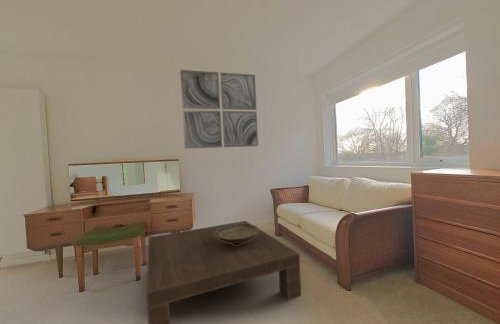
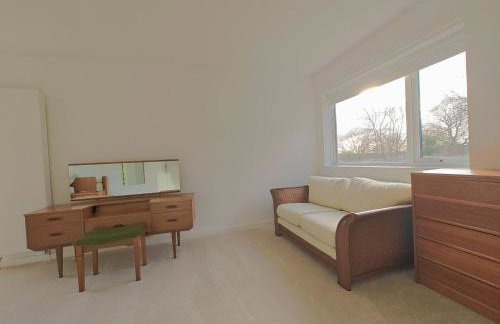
- coffee table [145,220,302,324]
- decorative bowl [216,224,260,245]
- wall art [179,69,259,150]
